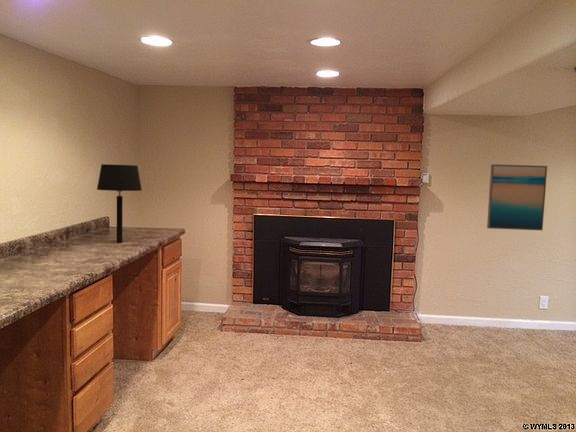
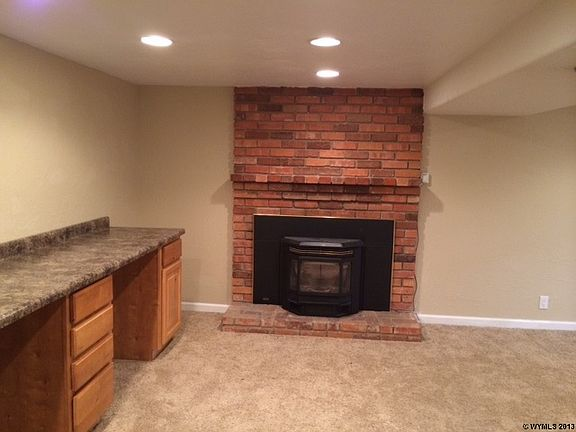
- wall art [486,163,548,231]
- table lamp [96,163,143,244]
